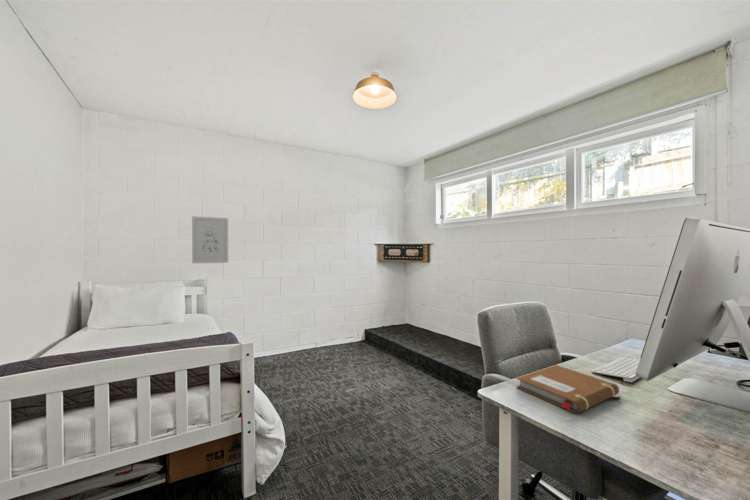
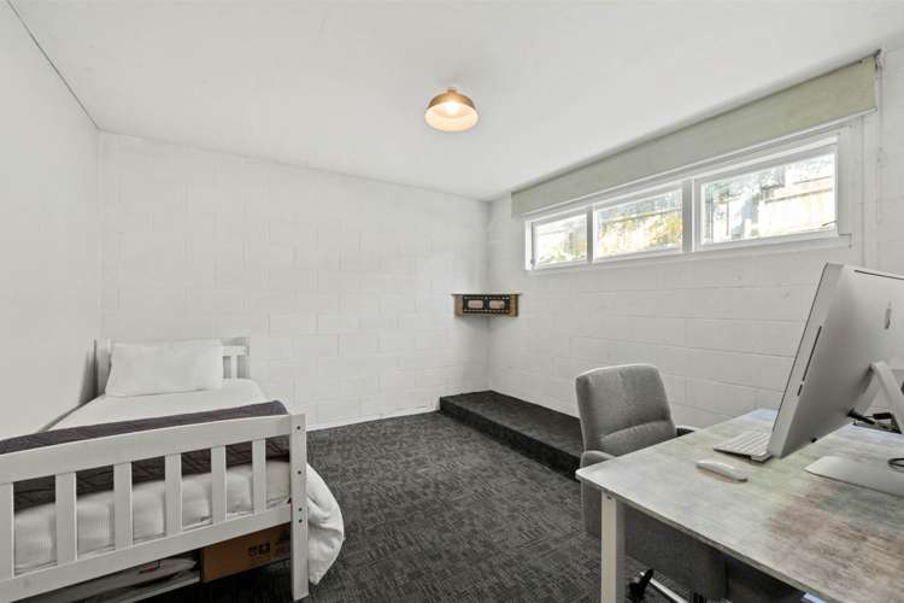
- wall art [191,215,229,264]
- notebook [516,364,620,414]
